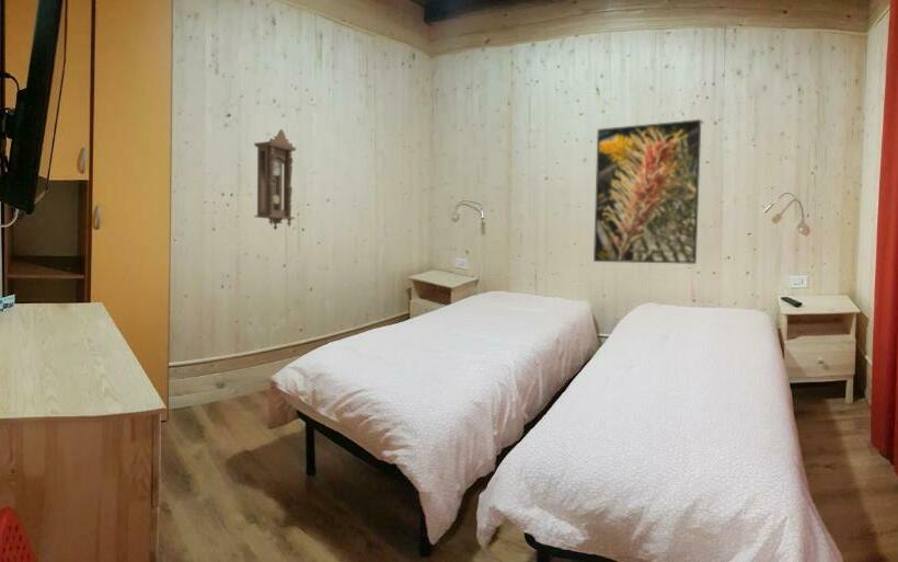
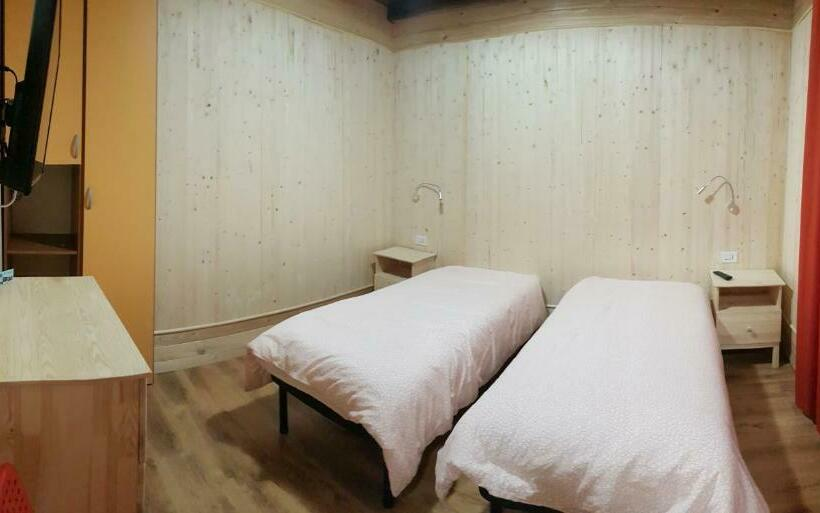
- pendulum clock [253,128,298,231]
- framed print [592,118,702,265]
